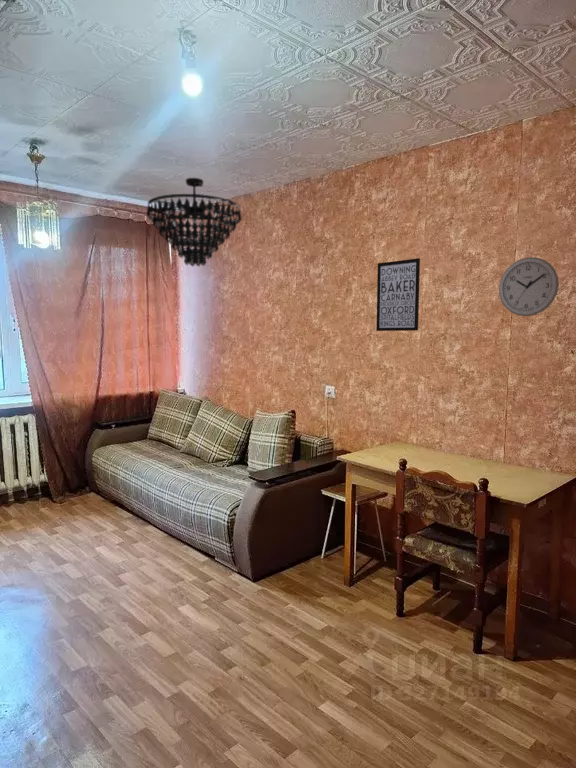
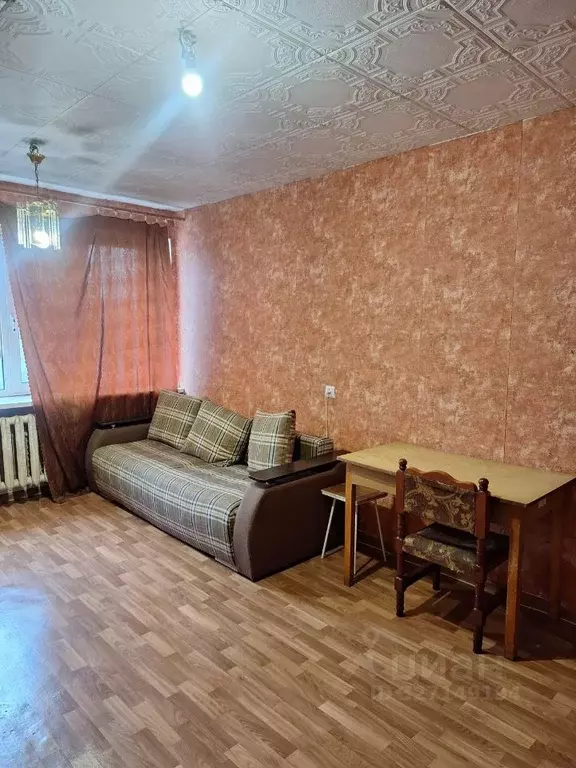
- chandelier [146,177,243,268]
- wall clock [498,256,560,317]
- wall art [375,257,421,332]
